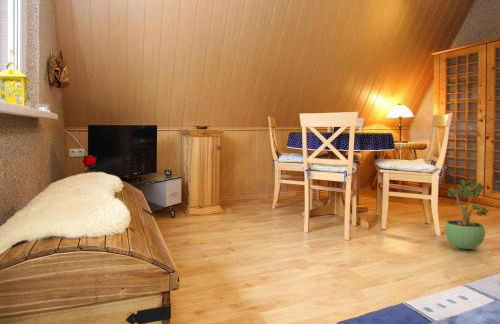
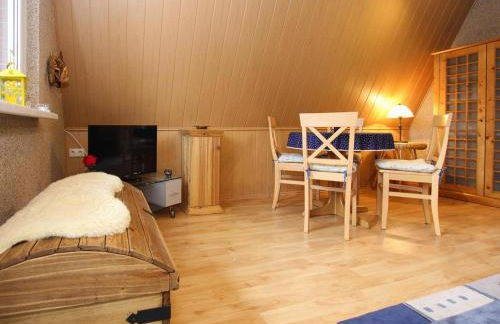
- potted plant [444,179,490,250]
